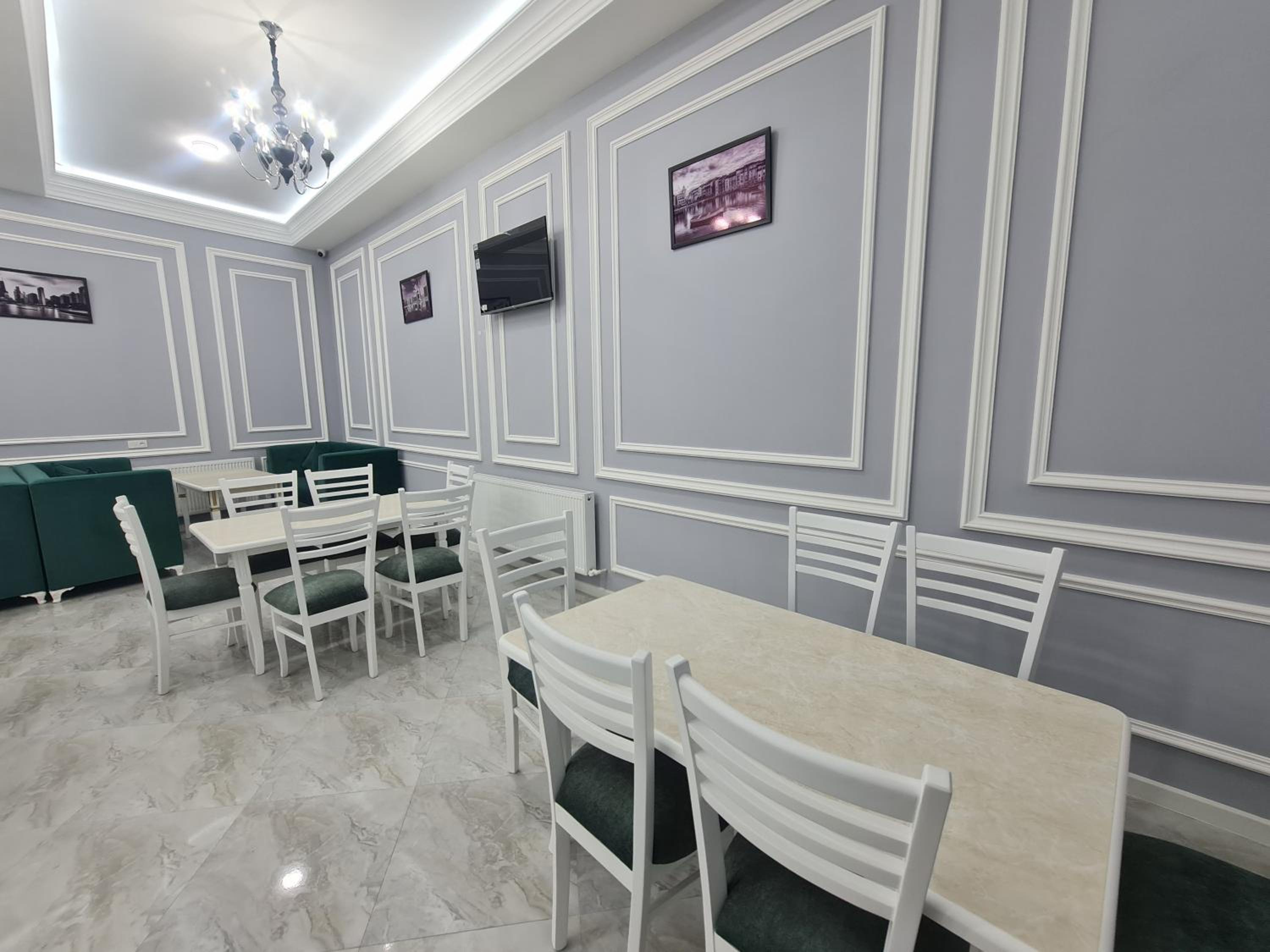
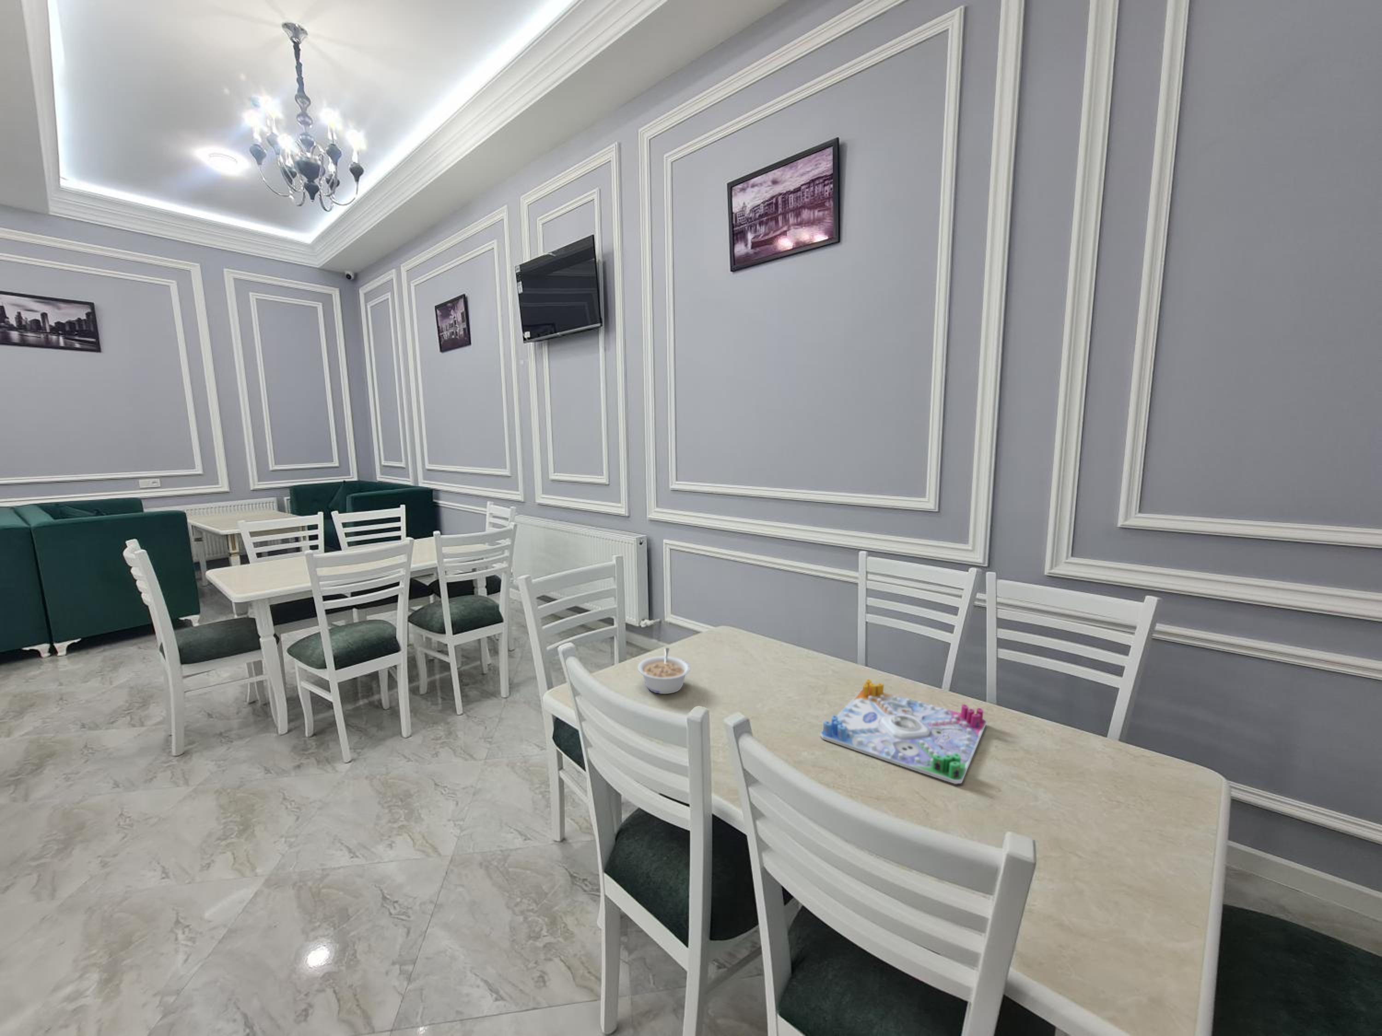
+ board game [819,679,987,785]
+ legume [637,648,691,694]
